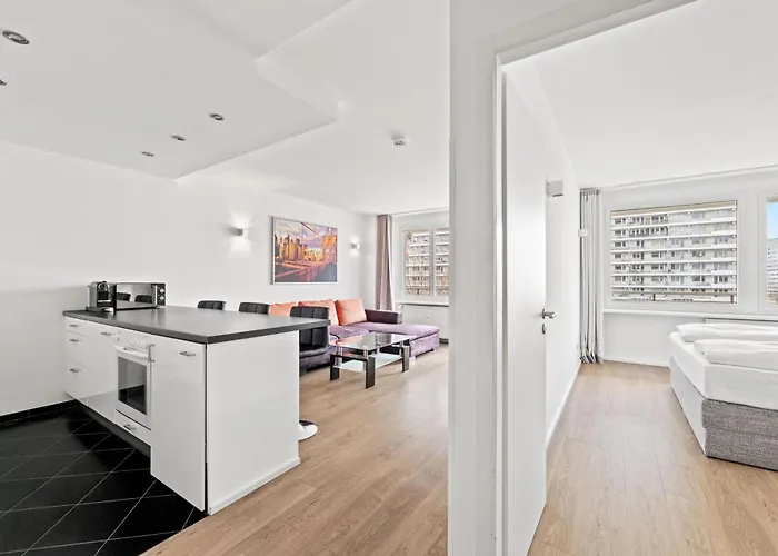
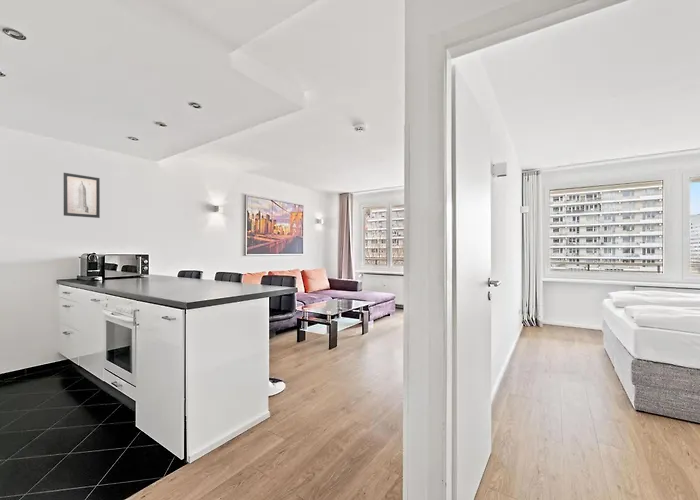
+ wall art [63,172,101,219]
